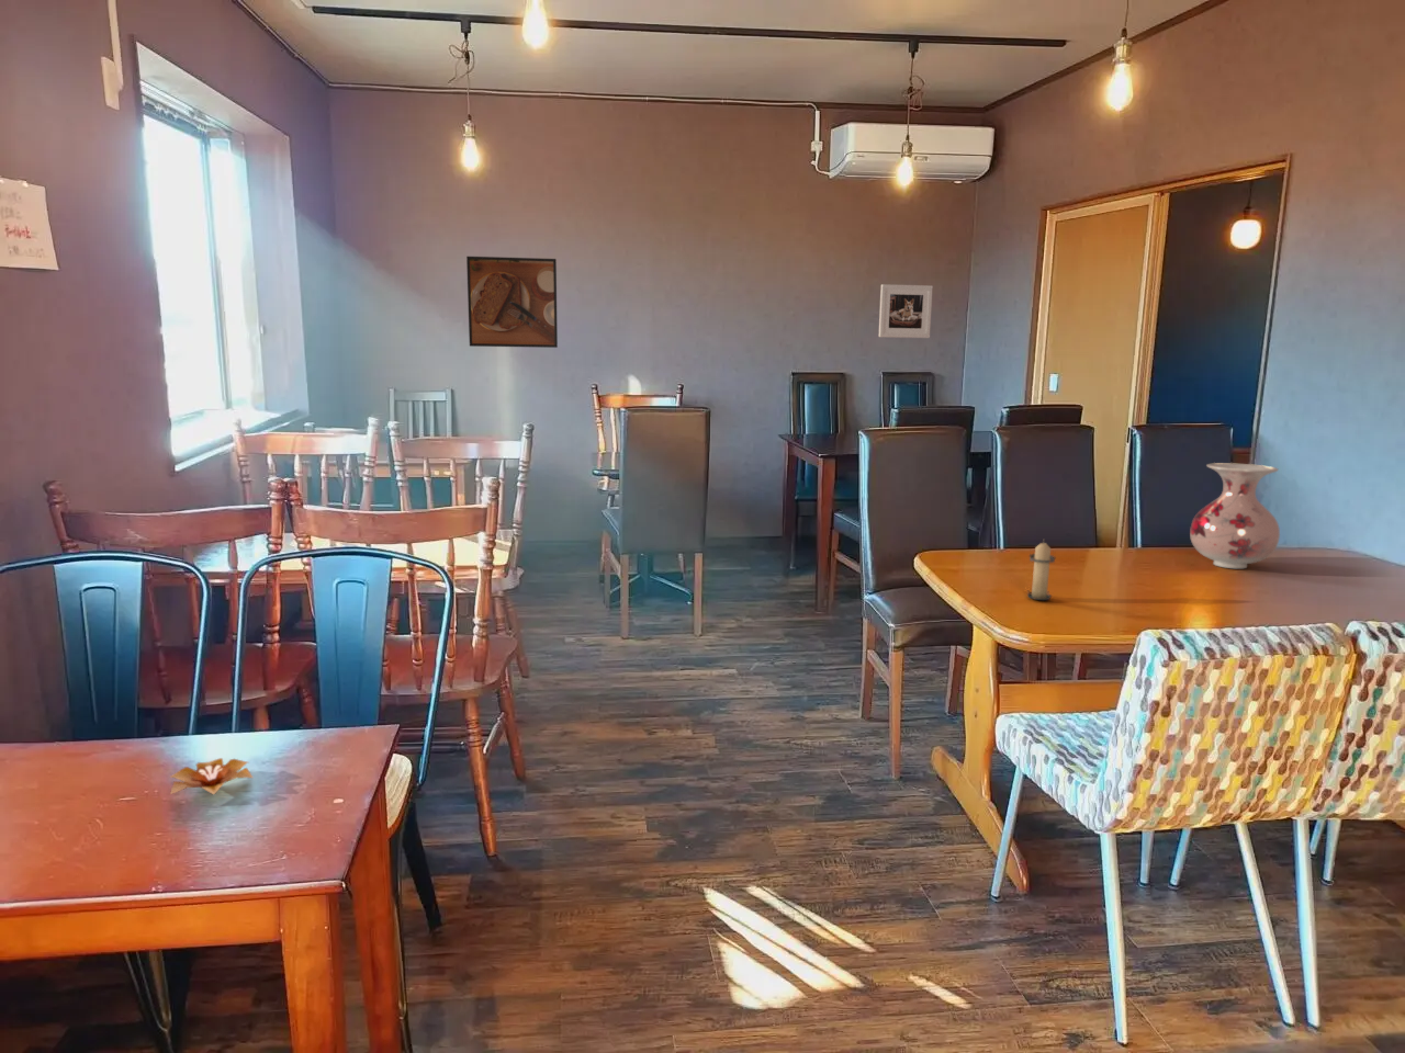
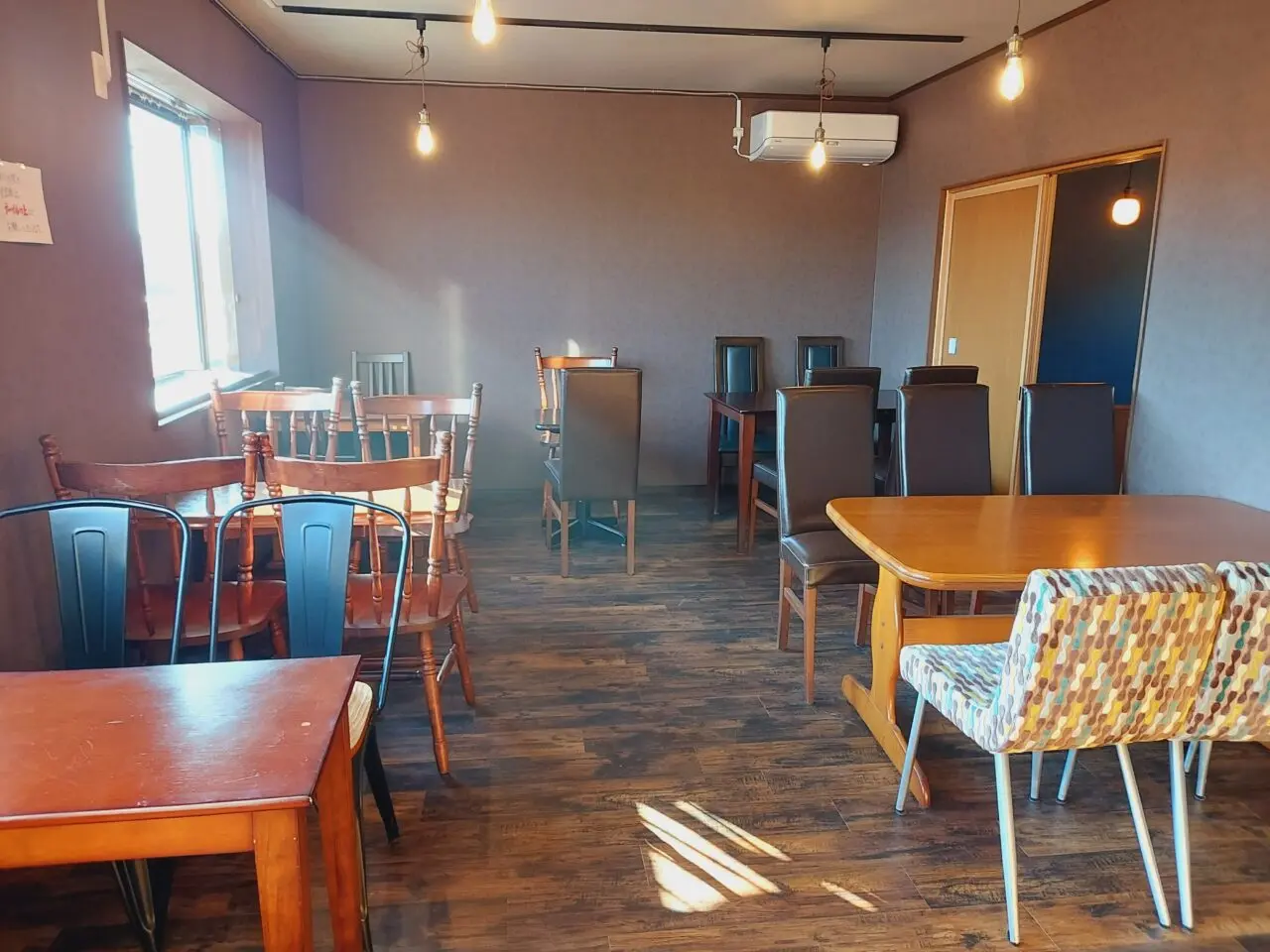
- vase [1189,461,1281,570]
- candle [1027,540,1057,601]
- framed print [466,256,559,348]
- flower [169,757,253,795]
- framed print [878,283,934,338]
